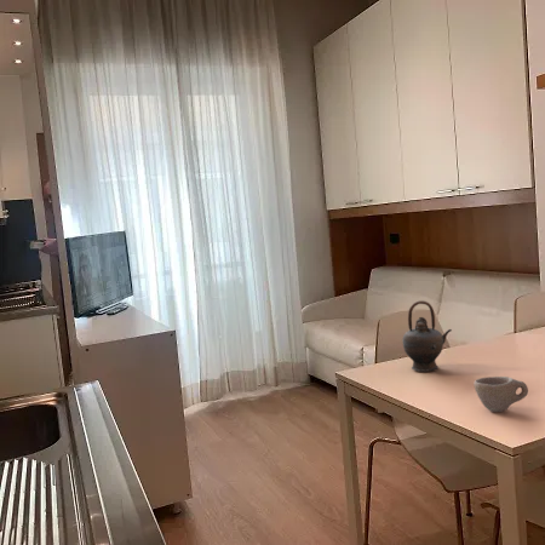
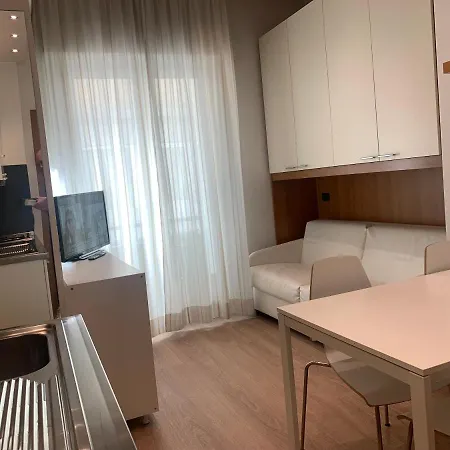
- cup [472,375,529,413]
- teapot [401,299,453,372]
